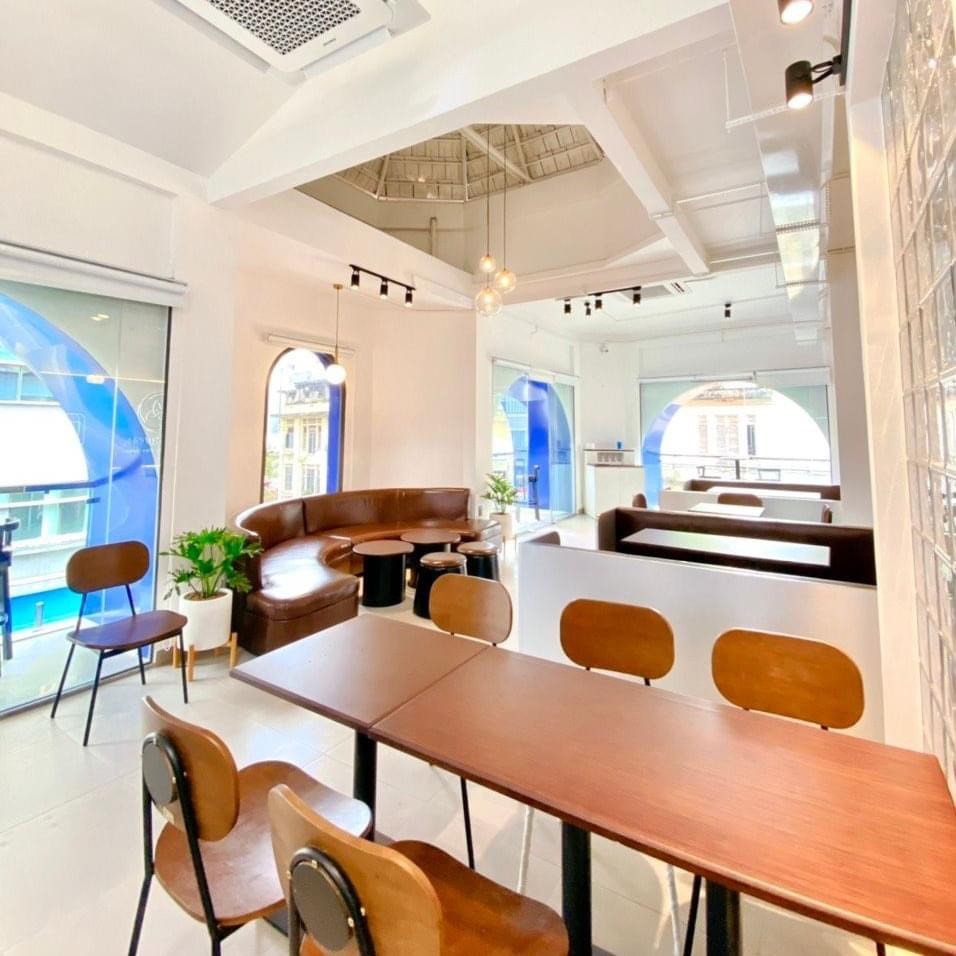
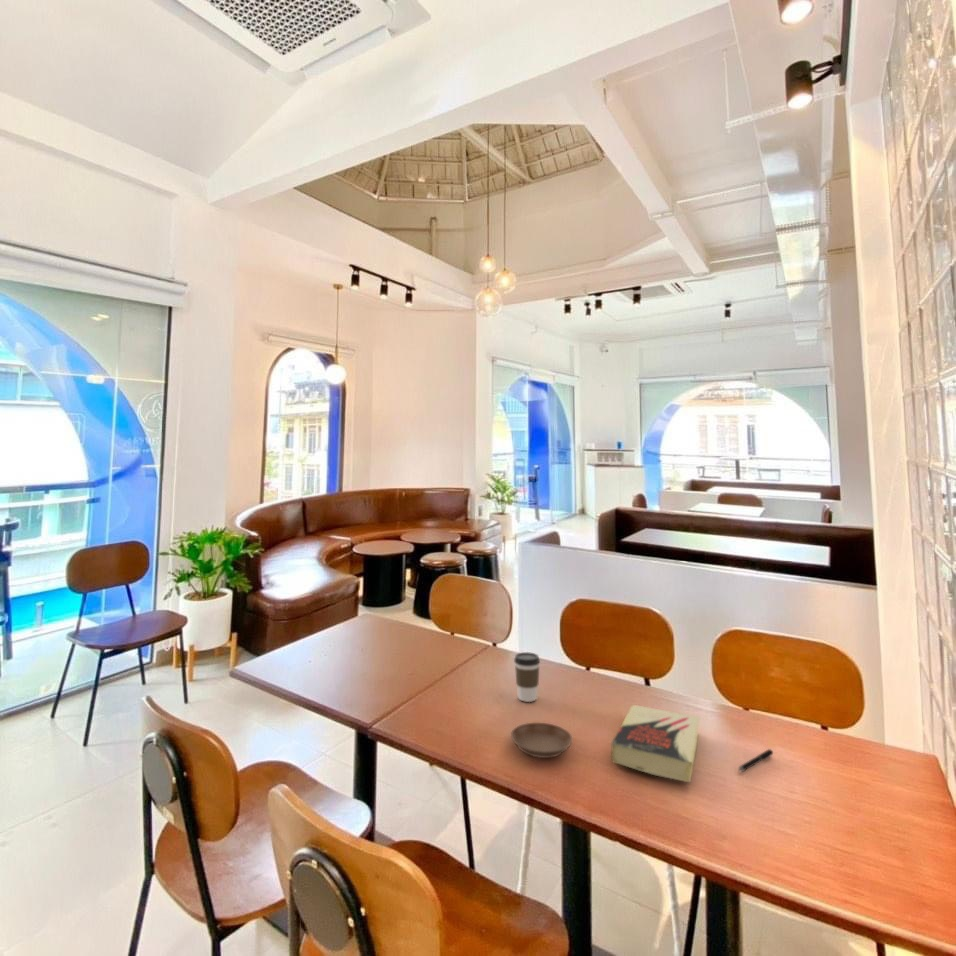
+ pen [737,748,774,772]
+ coffee cup [513,651,541,703]
+ book [610,704,701,784]
+ saucer [510,722,573,759]
